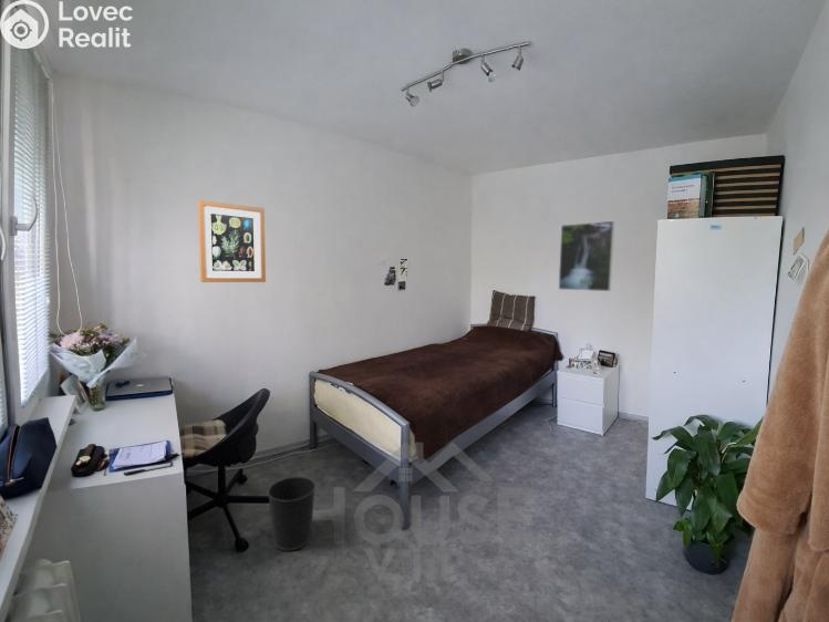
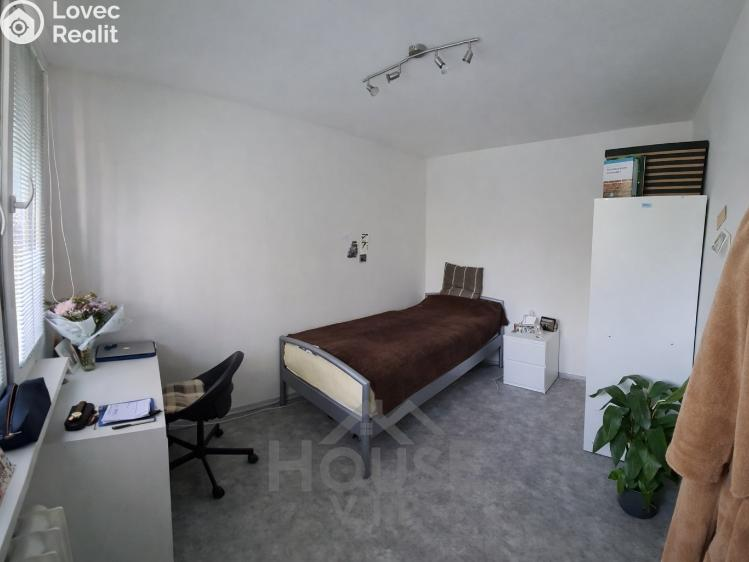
- wastebasket [267,476,317,551]
- wall art [197,199,267,283]
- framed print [558,220,615,292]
